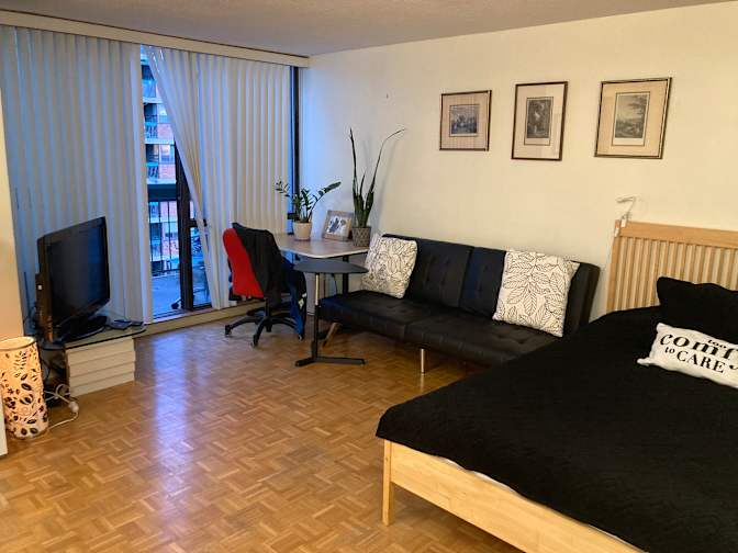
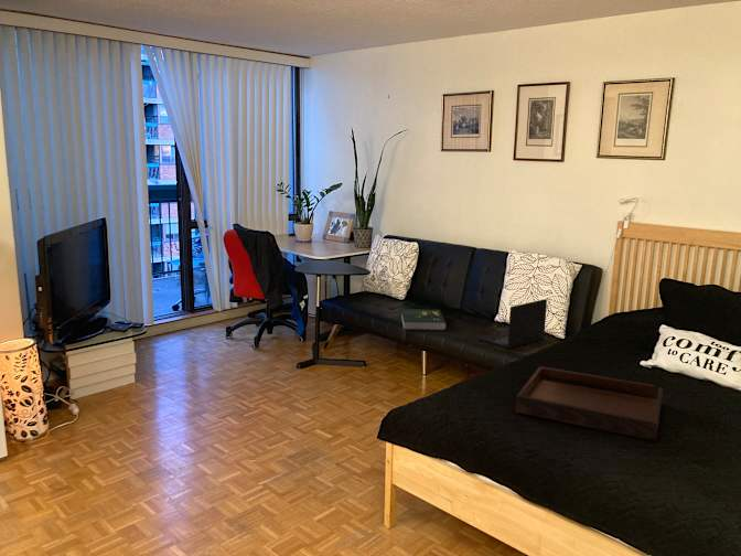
+ laptop [476,298,548,350]
+ serving tray [514,365,664,442]
+ book [400,308,448,331]
